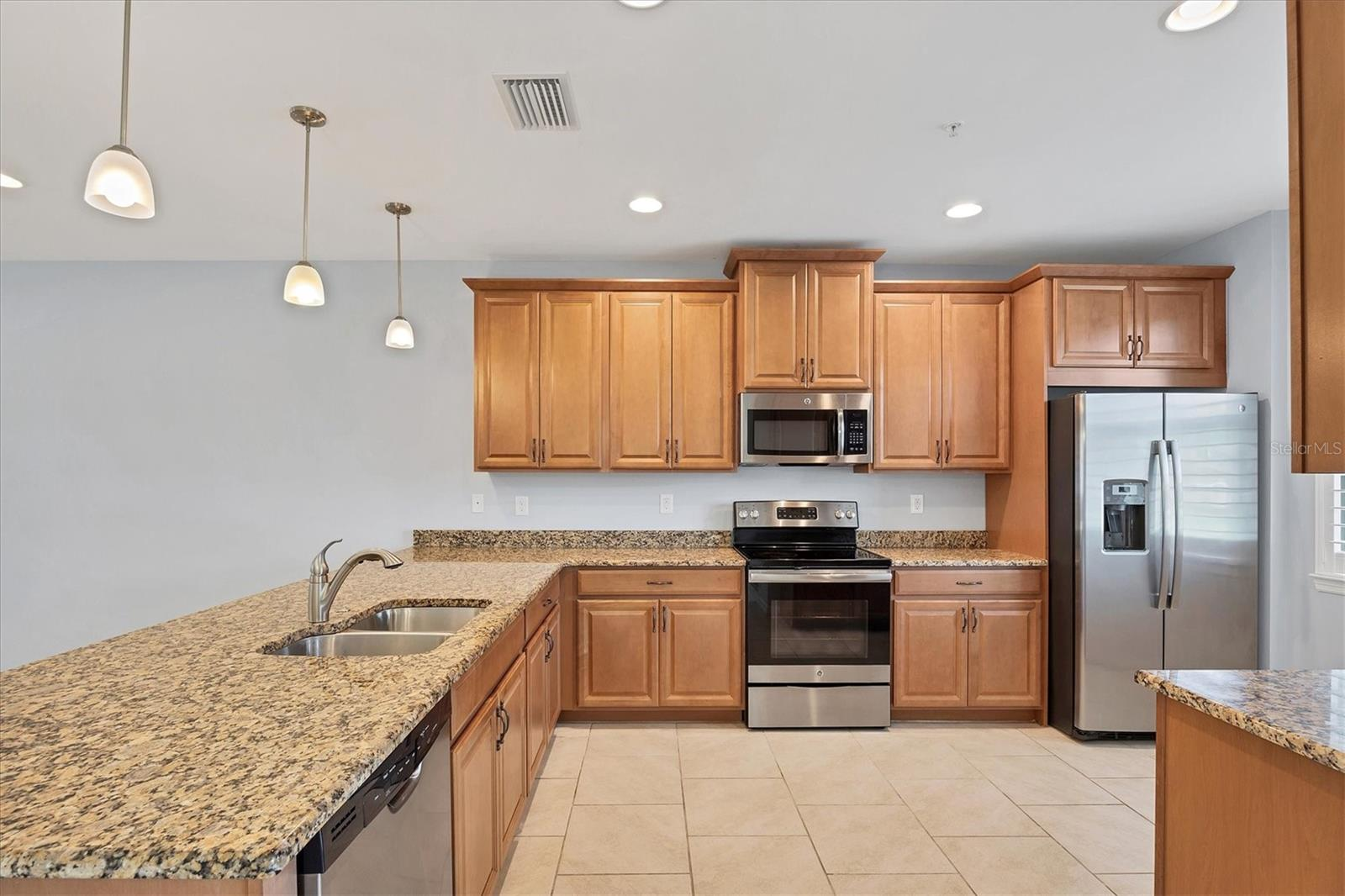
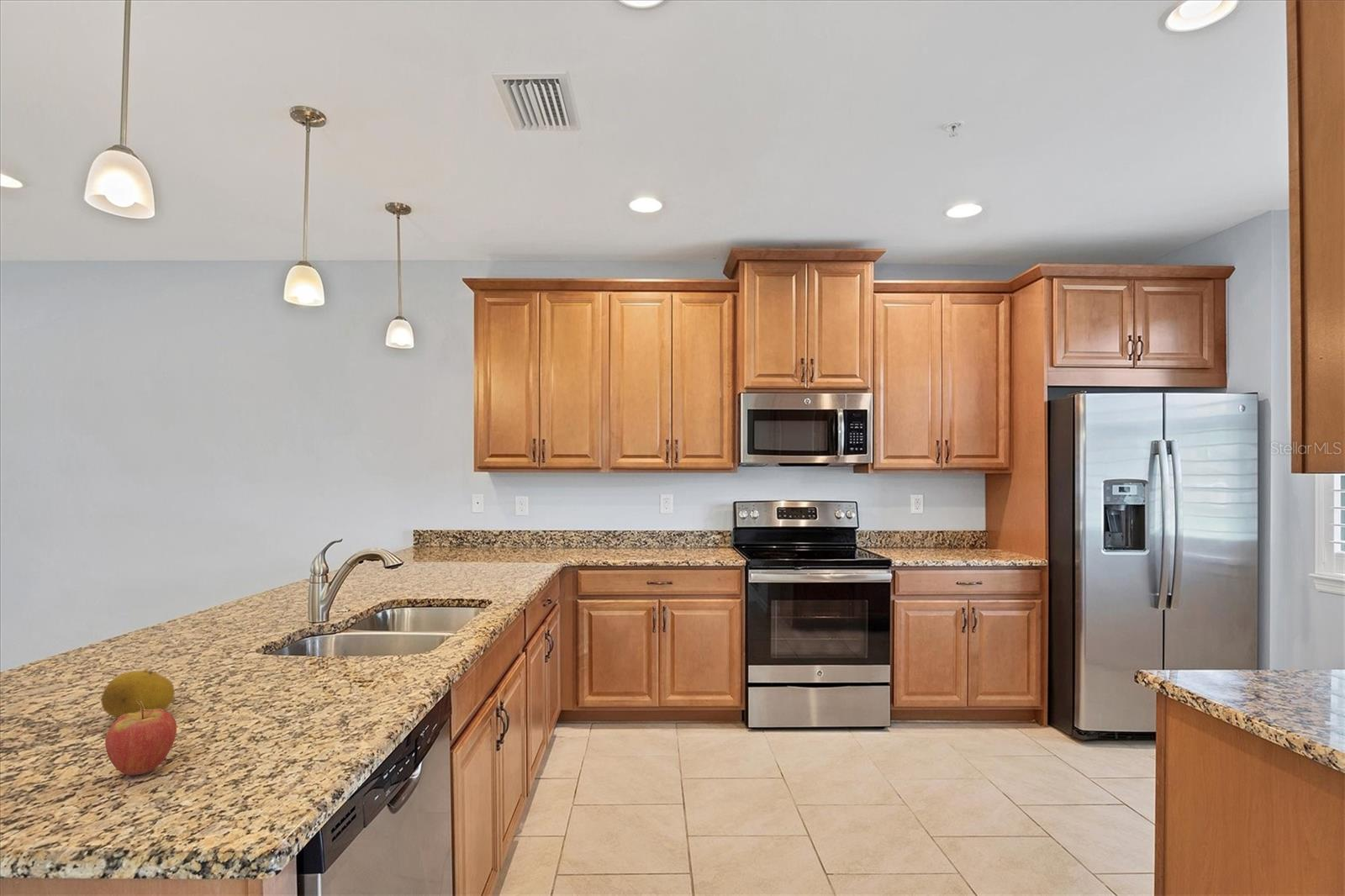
+ fruit [100,669,176,718]
+ fruit [104,699,177,777]
